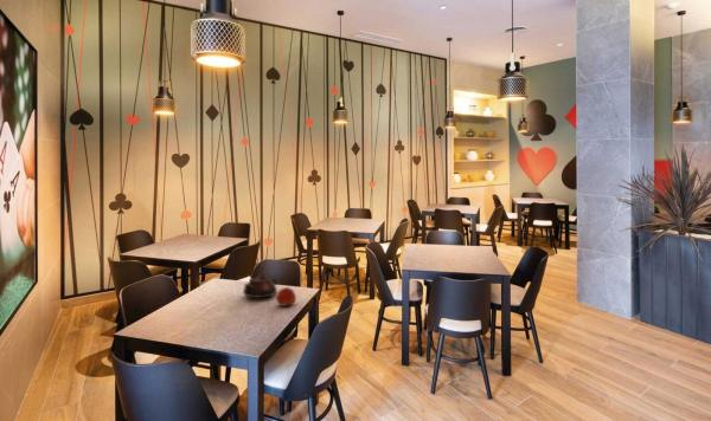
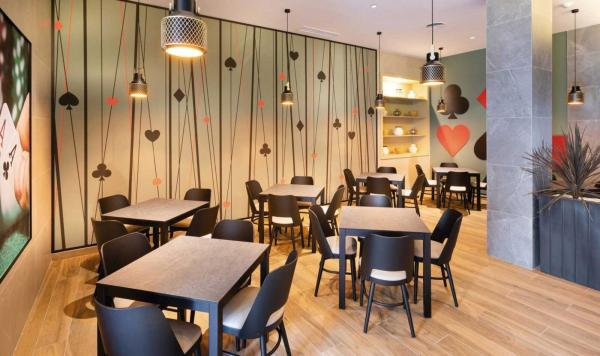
- fruit [275,286,297,307]
- teapot [242,274,278,299]
